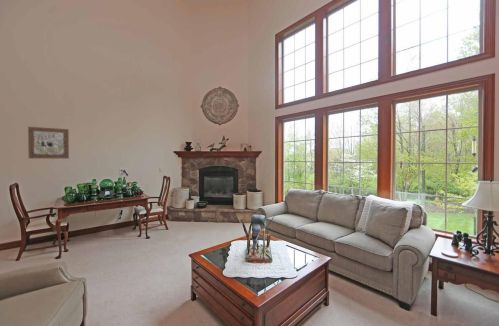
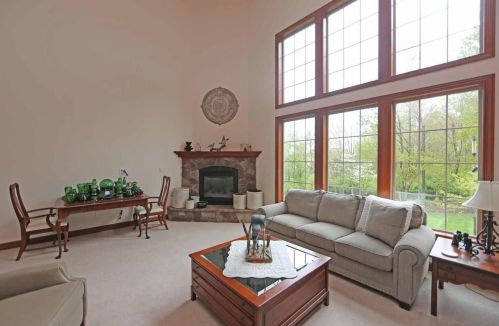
- wall art [27,126,70,159]
